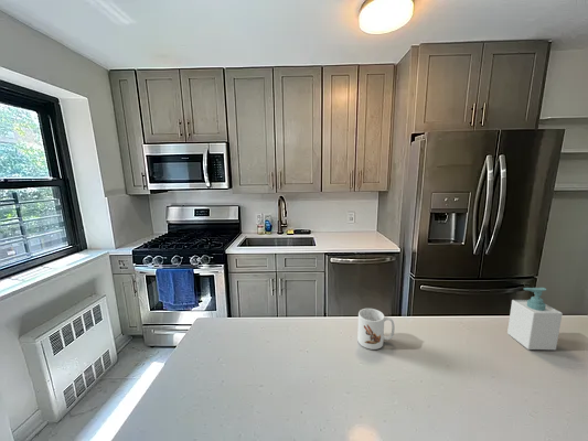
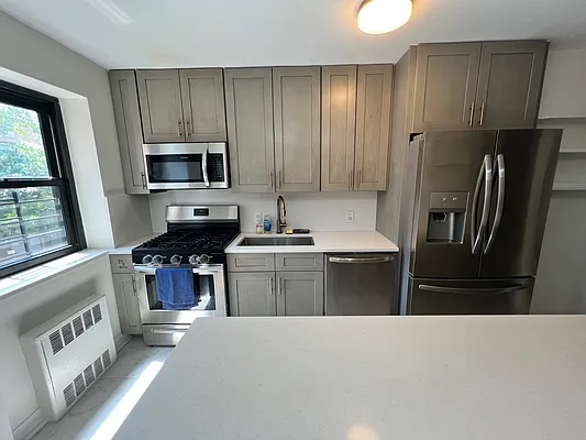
- mug [356,308,396,351]
- soap bottle [506,287,564,351]
